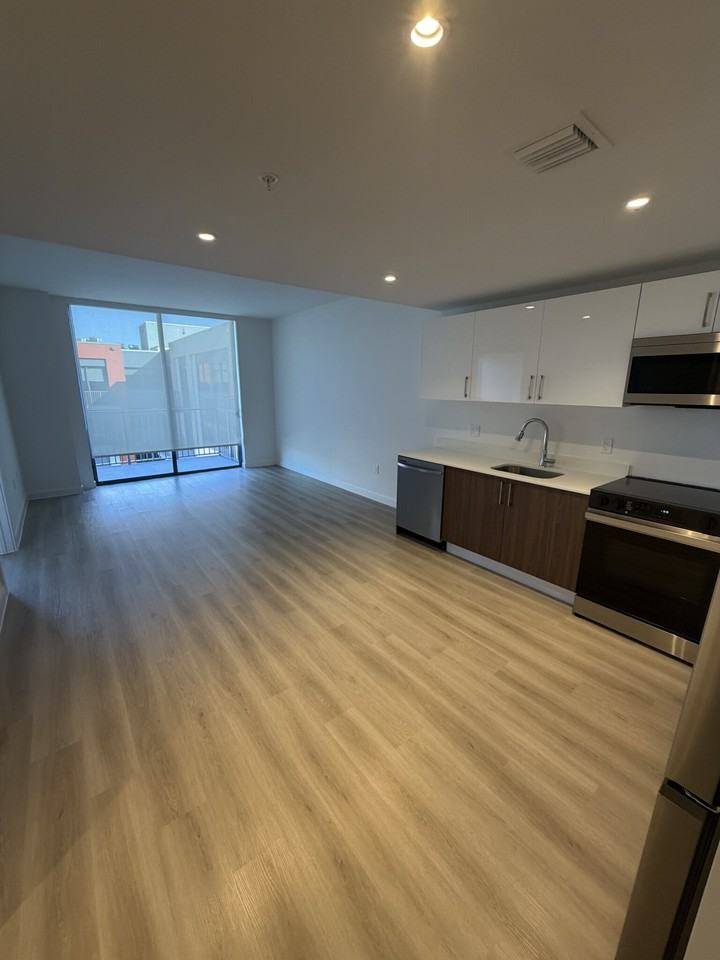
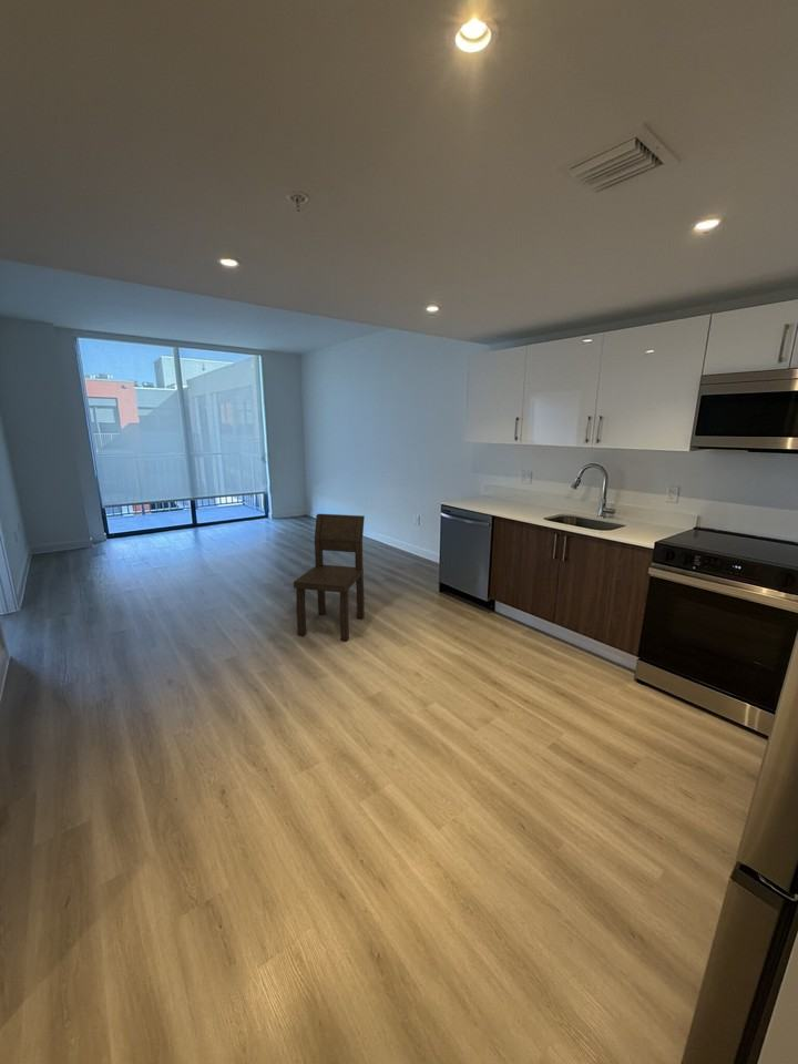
+ dining chair [293,513,366,642]
